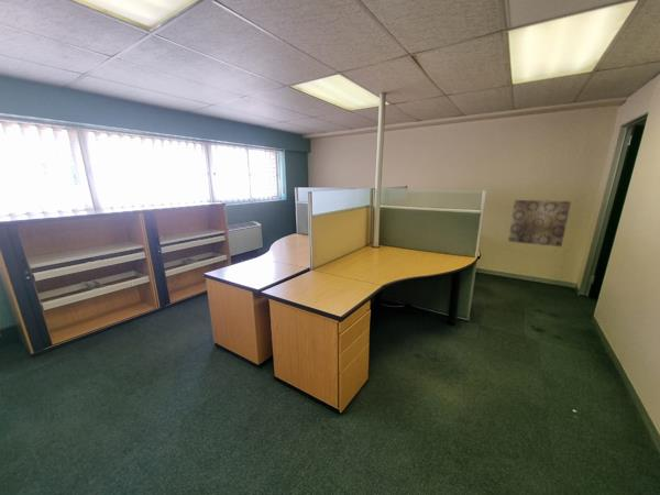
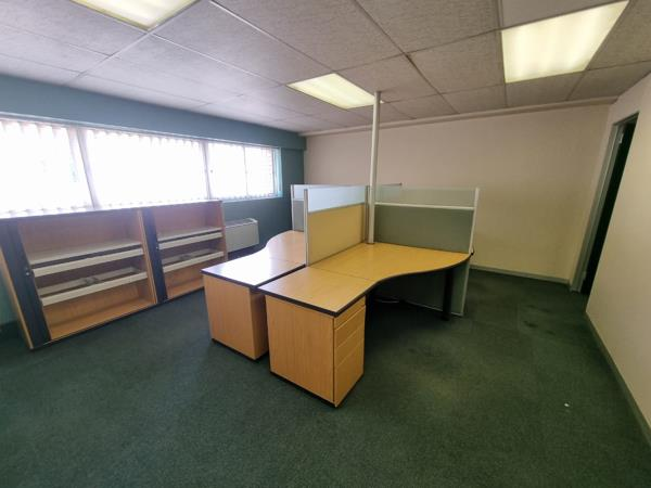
- wall art [507,199,572,248]
